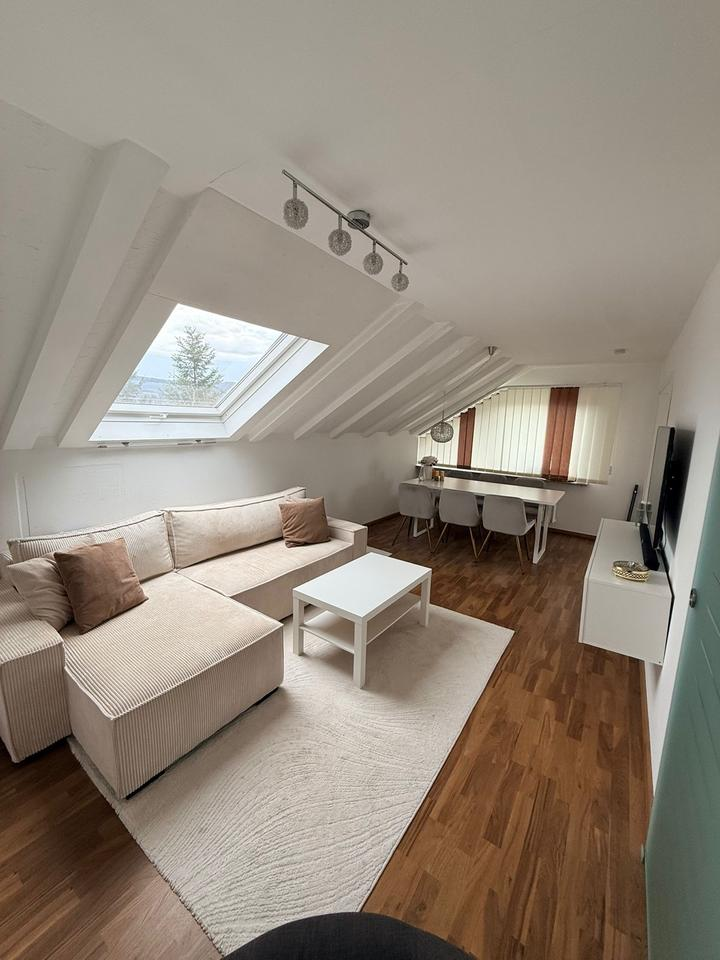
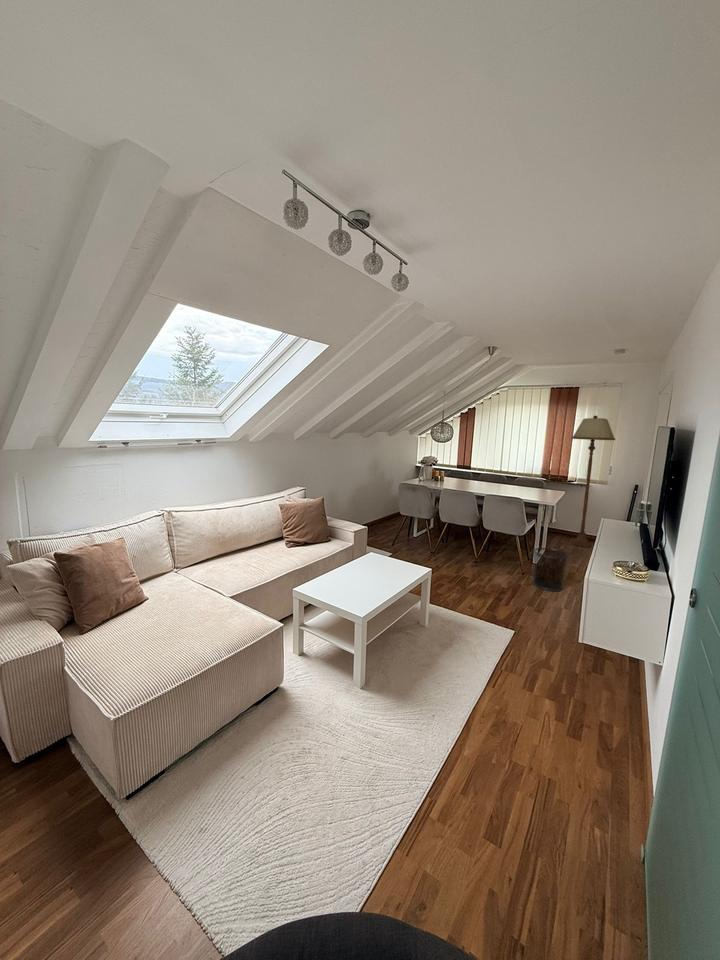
+ waste bin [532,547,570,592]
+ floor lamp [570,415,616,548]
